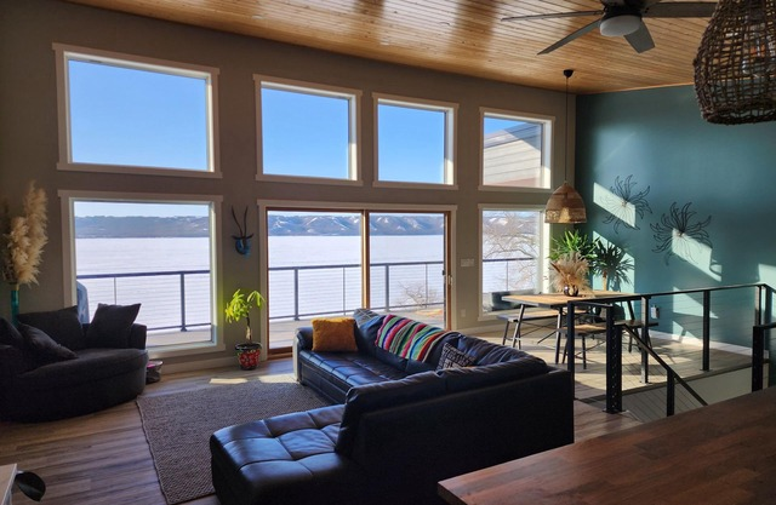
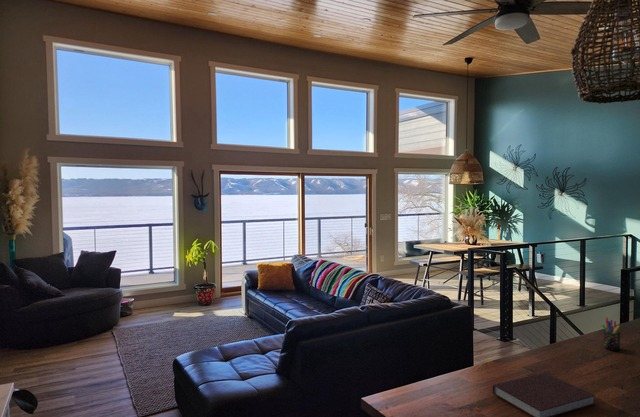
+ notebook [492,372,596,417]
+ pen holder [601,317,622,352]
